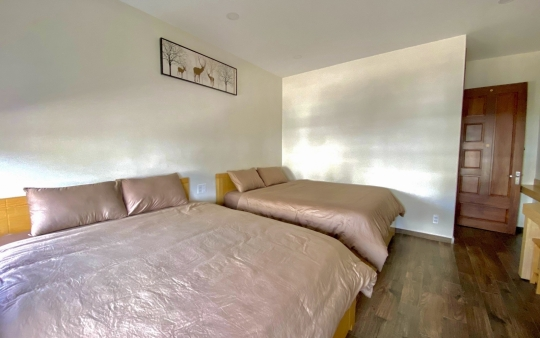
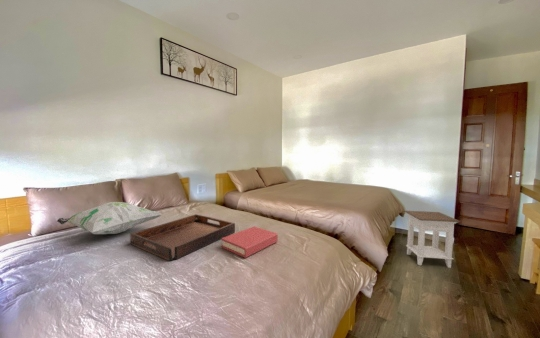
+ decorative pillow [56,201,163,235]
+ nightstand [404,210,461,269]
+ serving tray [129,213,236,262]
+ hardback book [221,226,279,259]
